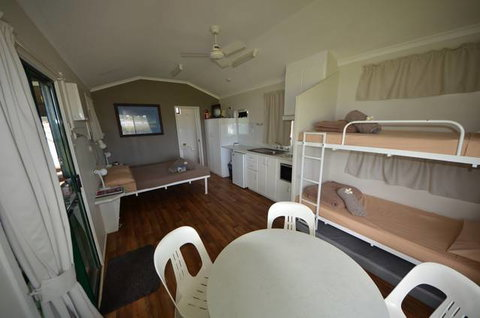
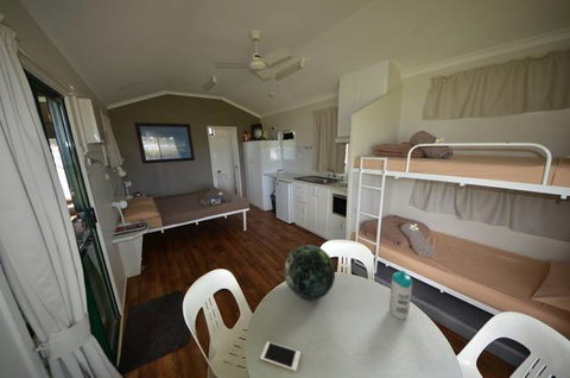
+ water bottle [388,270,413,320]
+ decorative orb [283,244,336,301]
+ cell phone [259,340,302,372]
